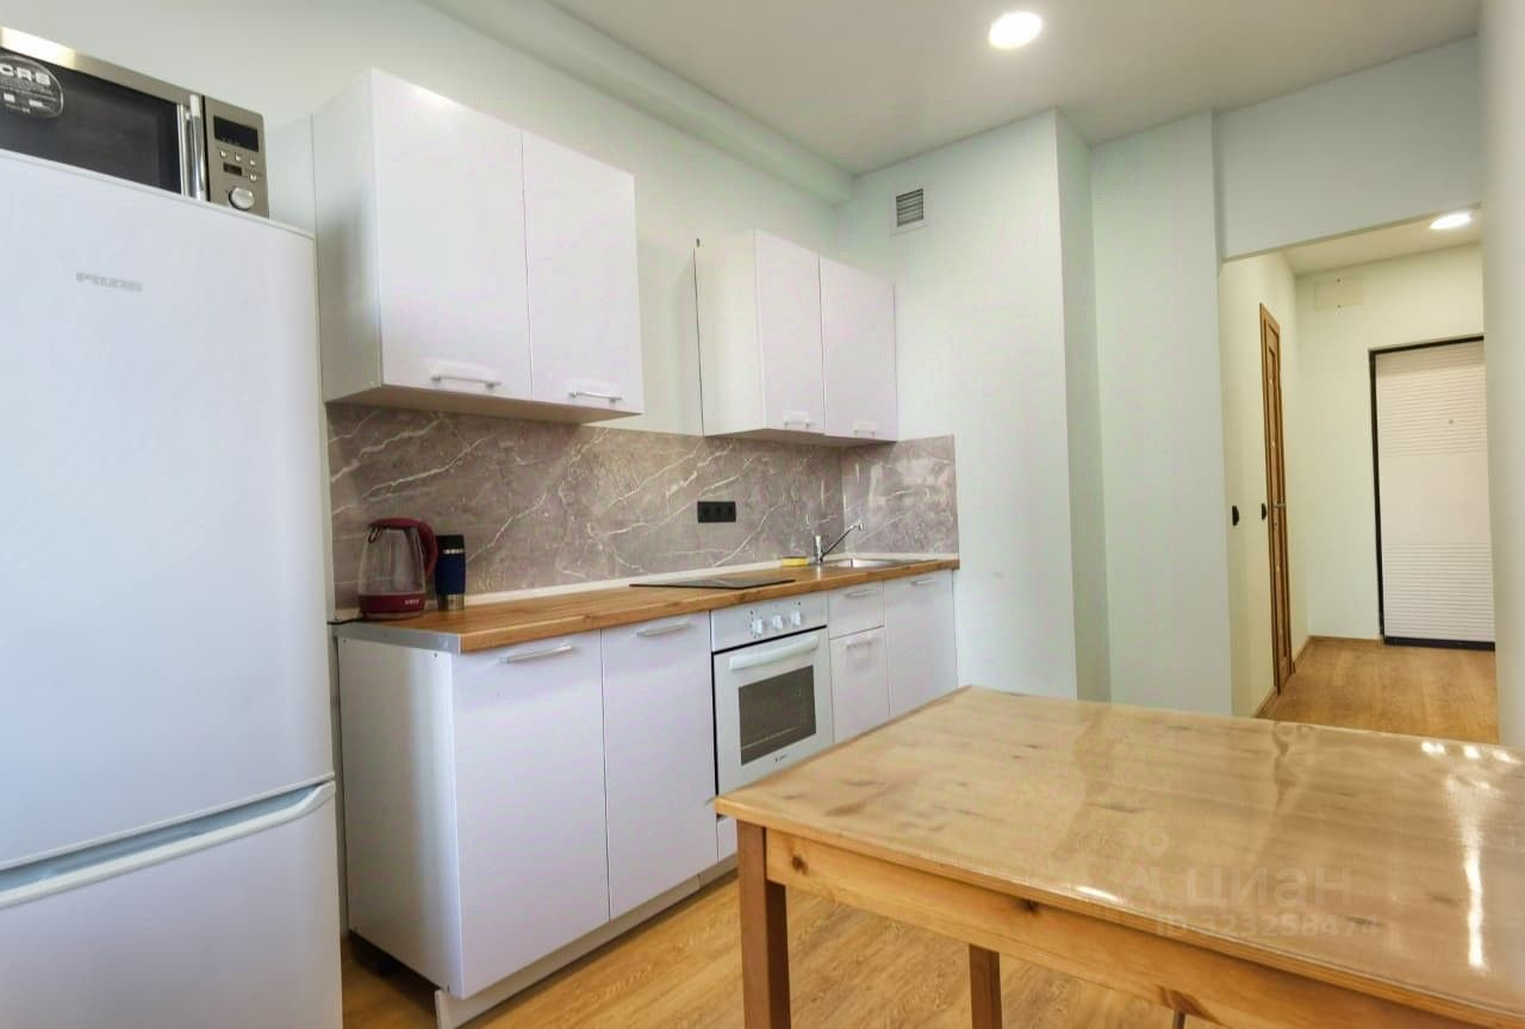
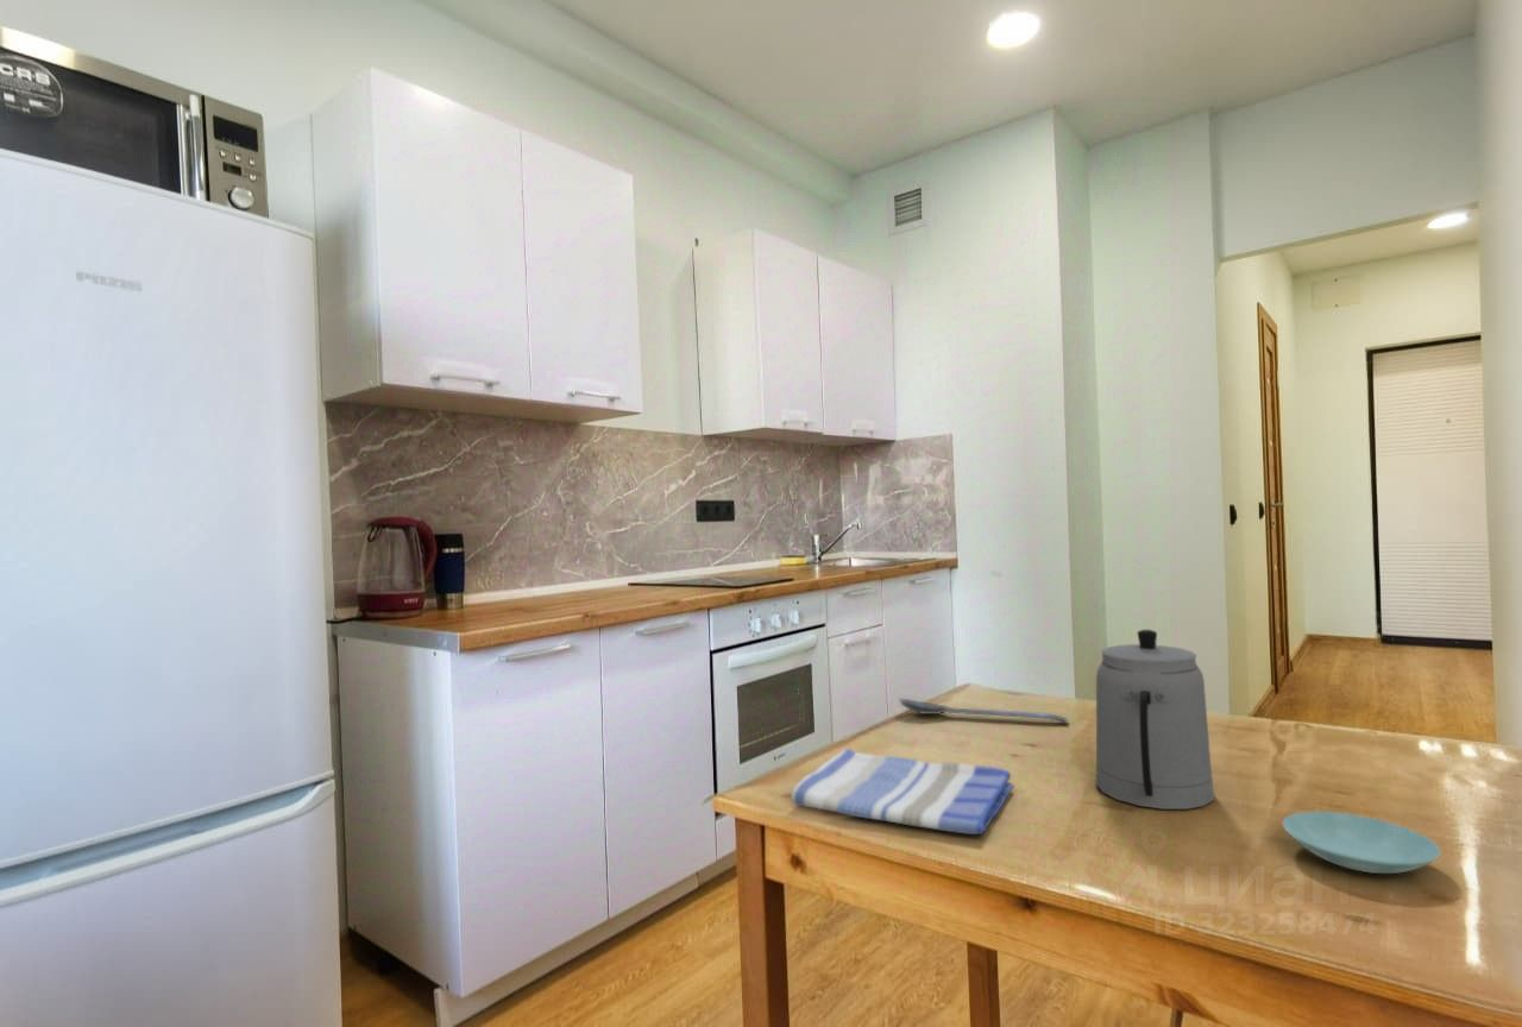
+ dish towel [790,748,1015,836]
+ spoon [897,697,1070,725]
+ saucer [1281,811,1442,875]
+ teapot [1095,629,1215,811]
